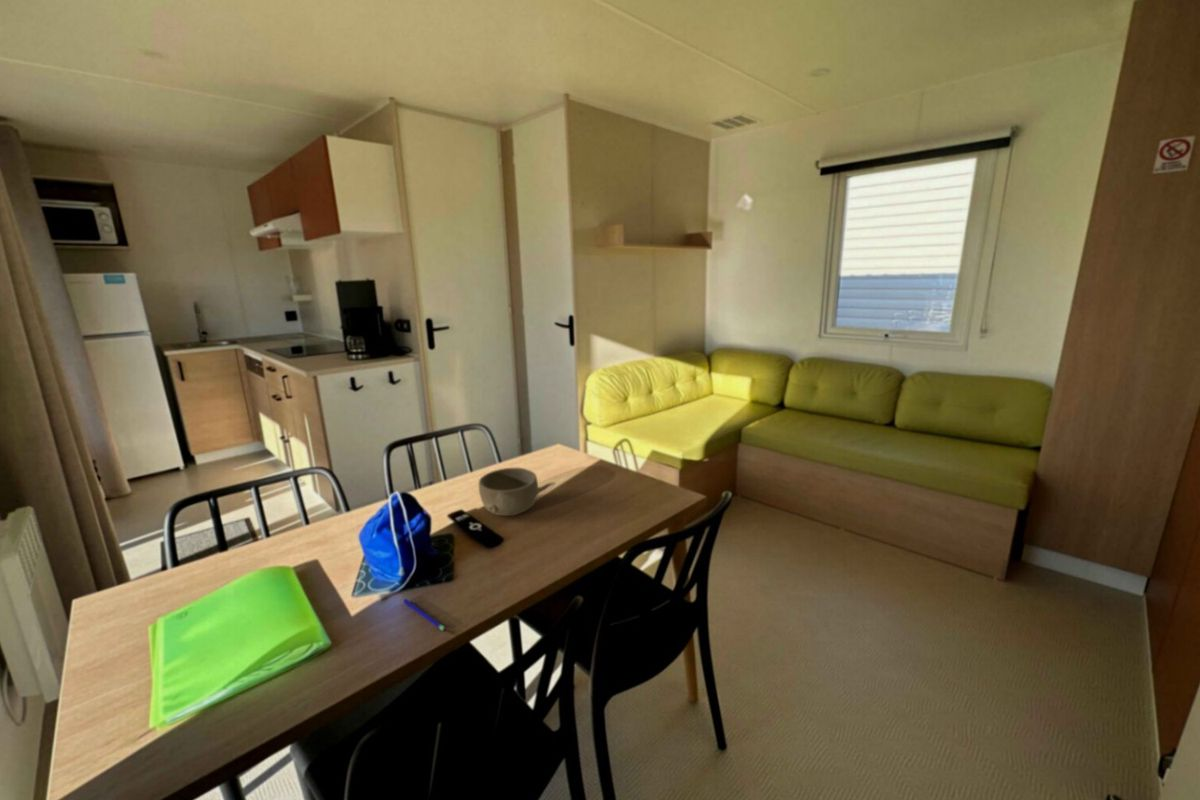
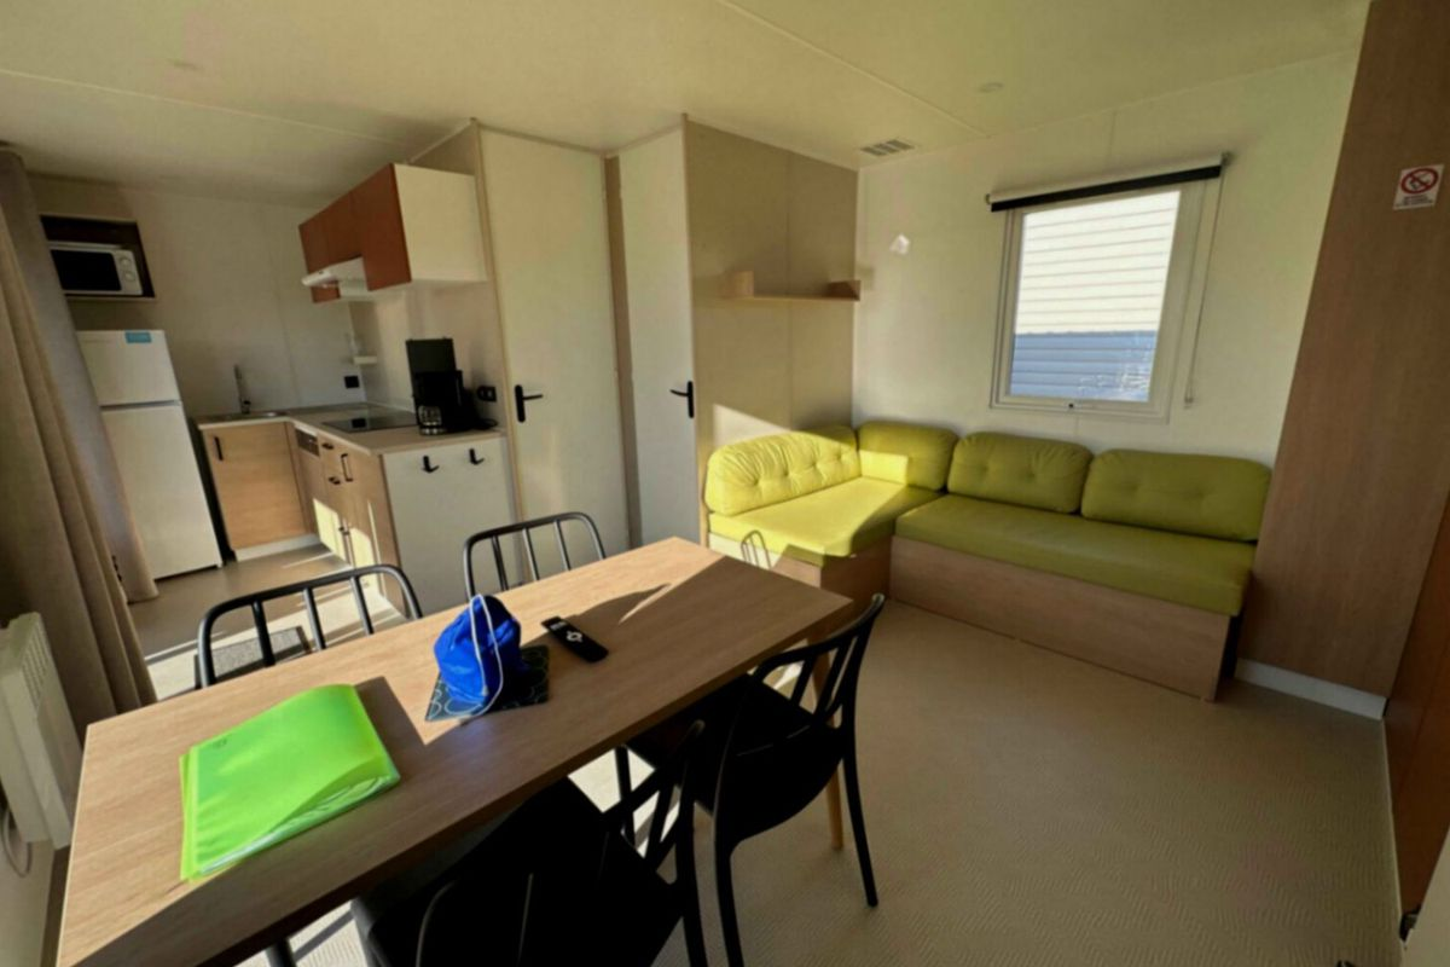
- bowl [478,467,539,517]
- pen [402,598,447,633]
